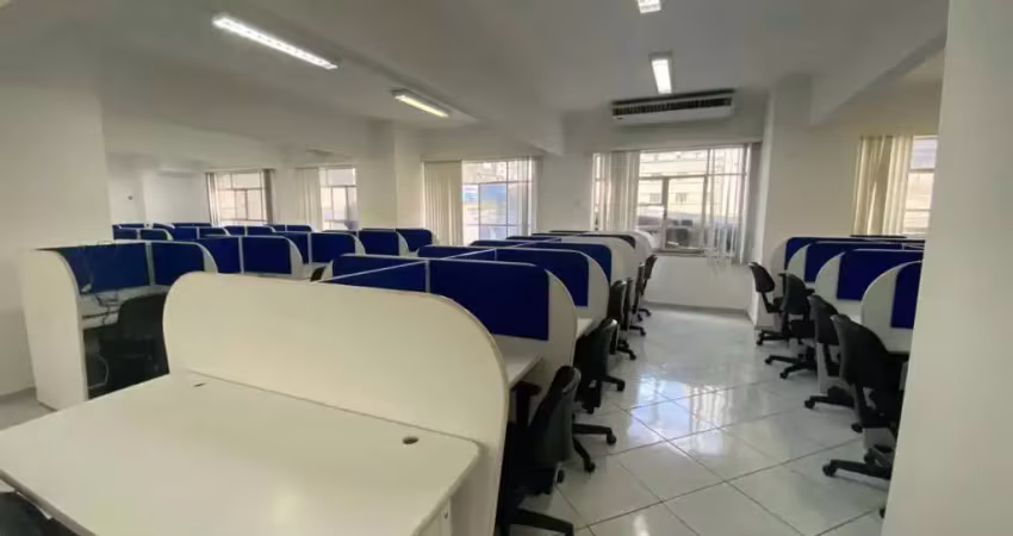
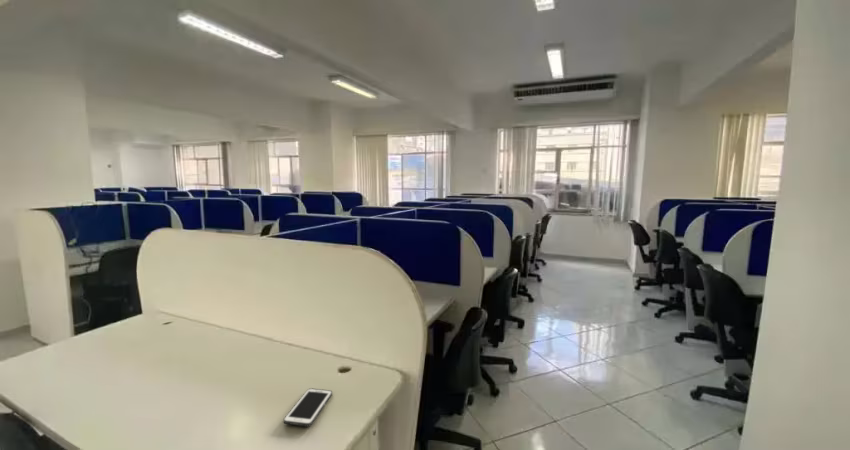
+ cell phone [282,387,333,427]
